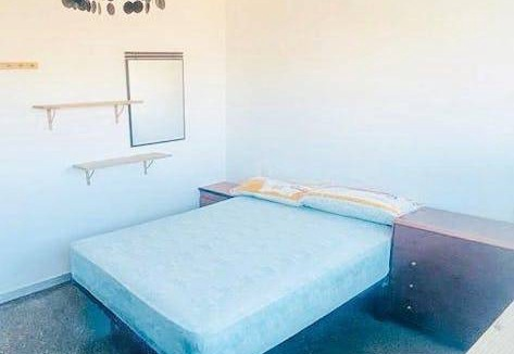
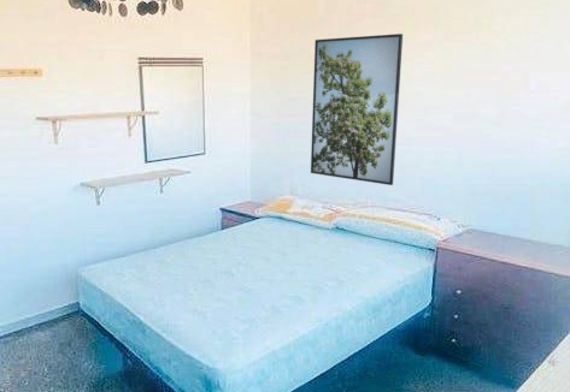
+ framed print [310,32,404,186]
